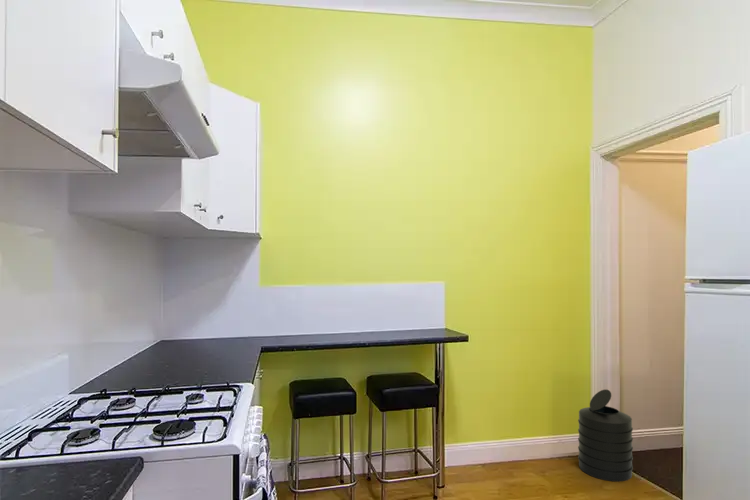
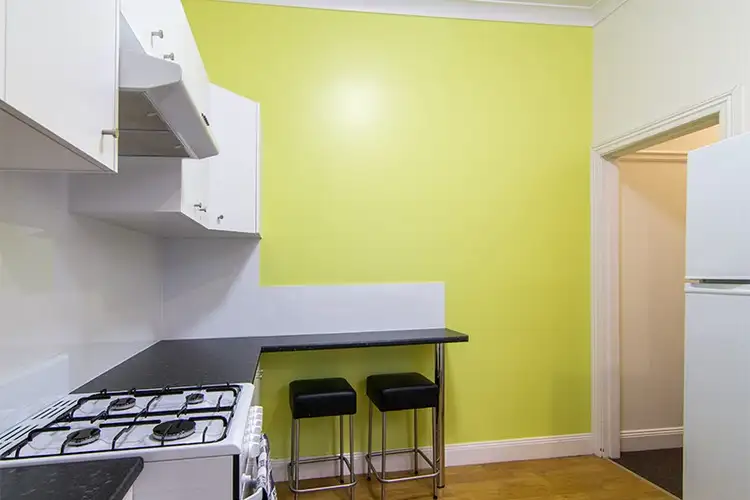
- trash can [577,388,634,483]
